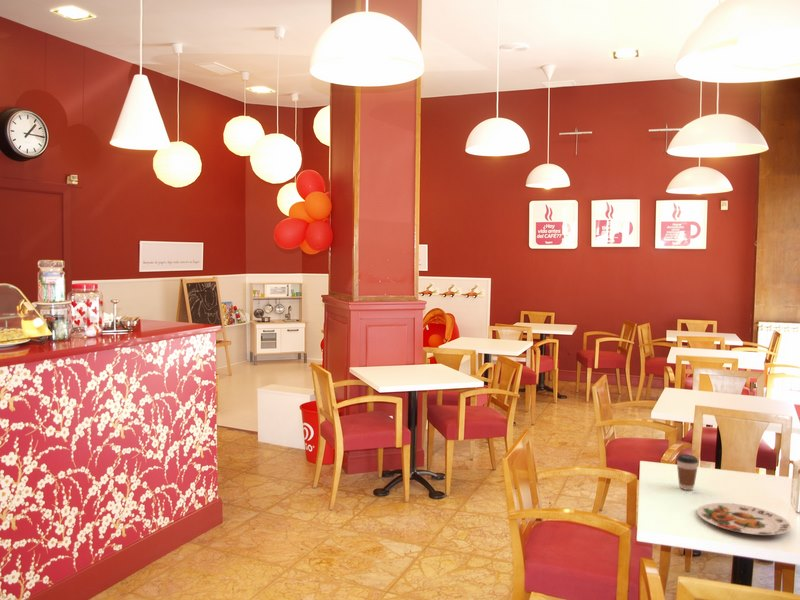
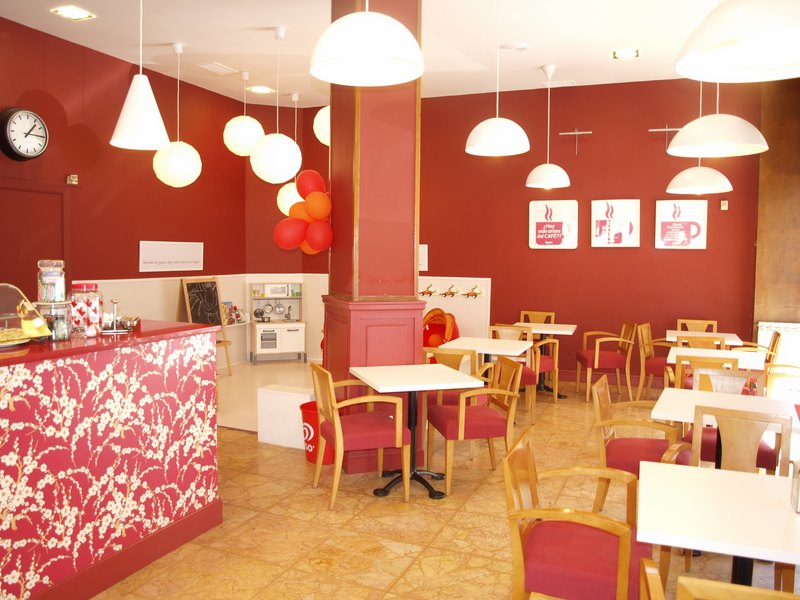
- coffee cup [676,453,699,491]
- plate [696,502,792,536]
